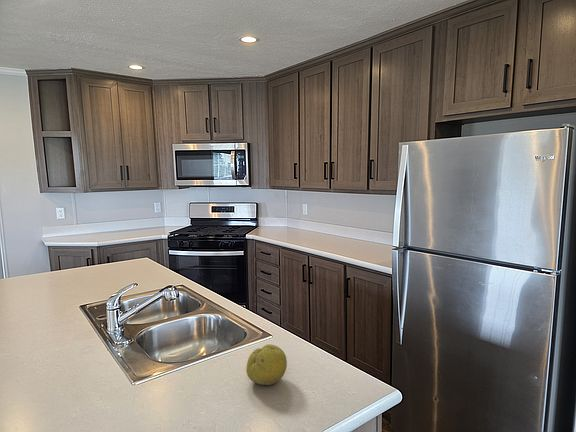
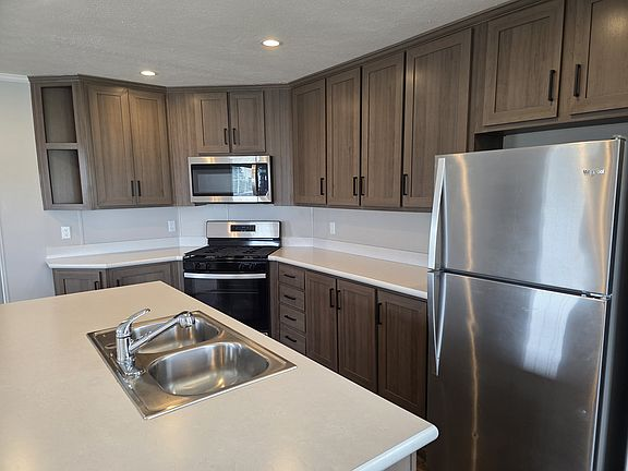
- fruit [245,343,288,386]
